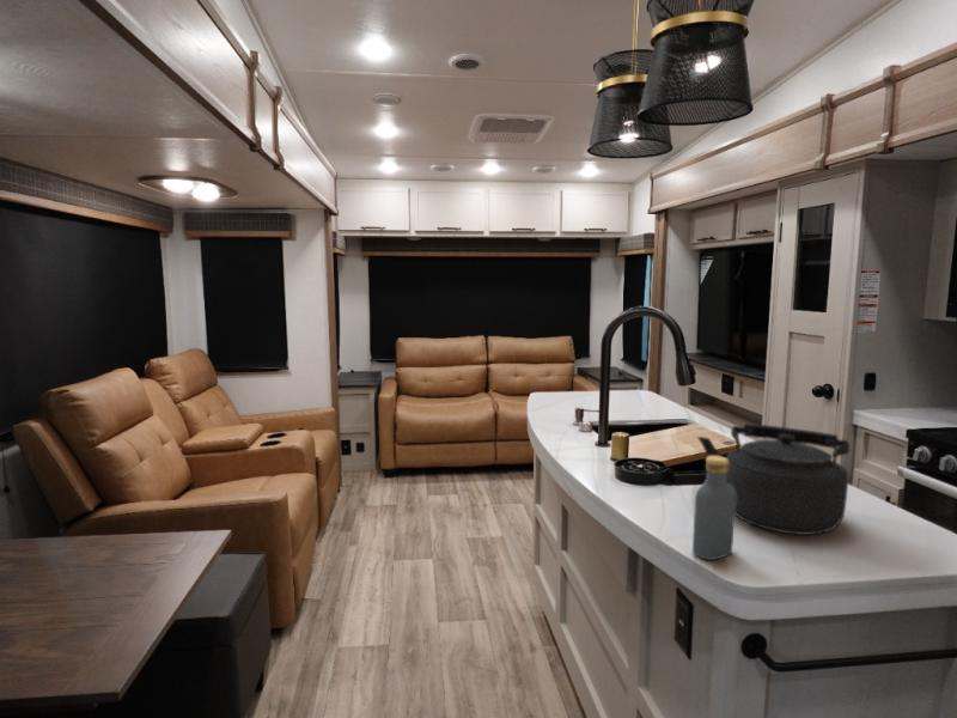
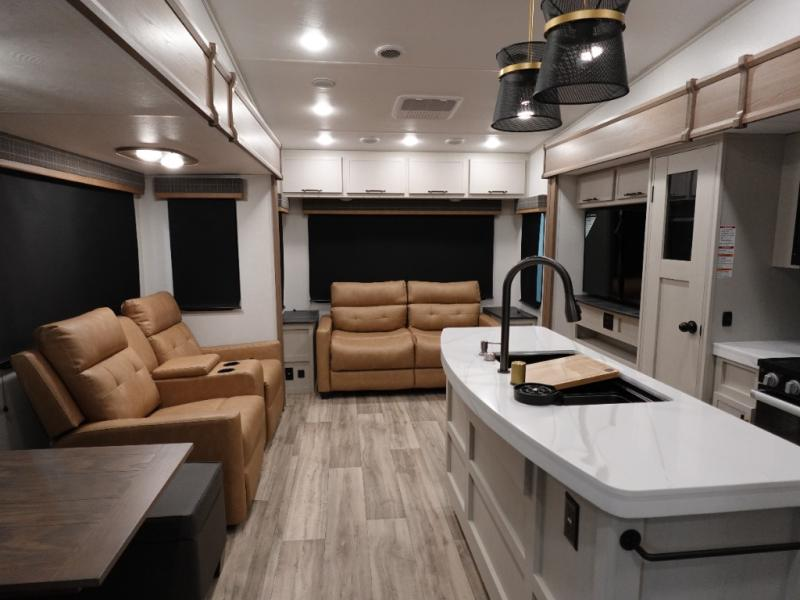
- vodka [691,455,736,561]
- kettle [696,422,851,536]
